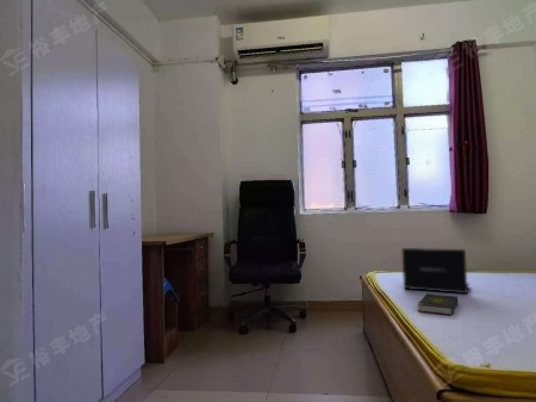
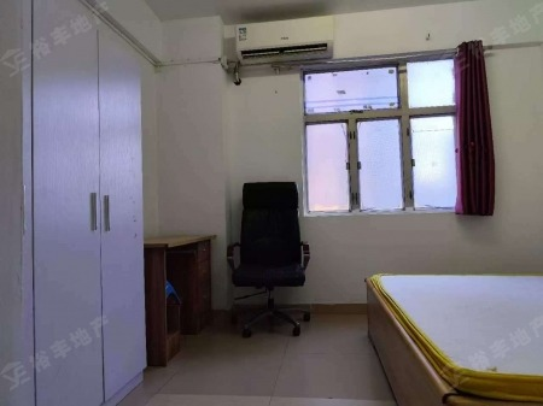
- book [417,292,459,316]
- laptop [400,247,470,295]
